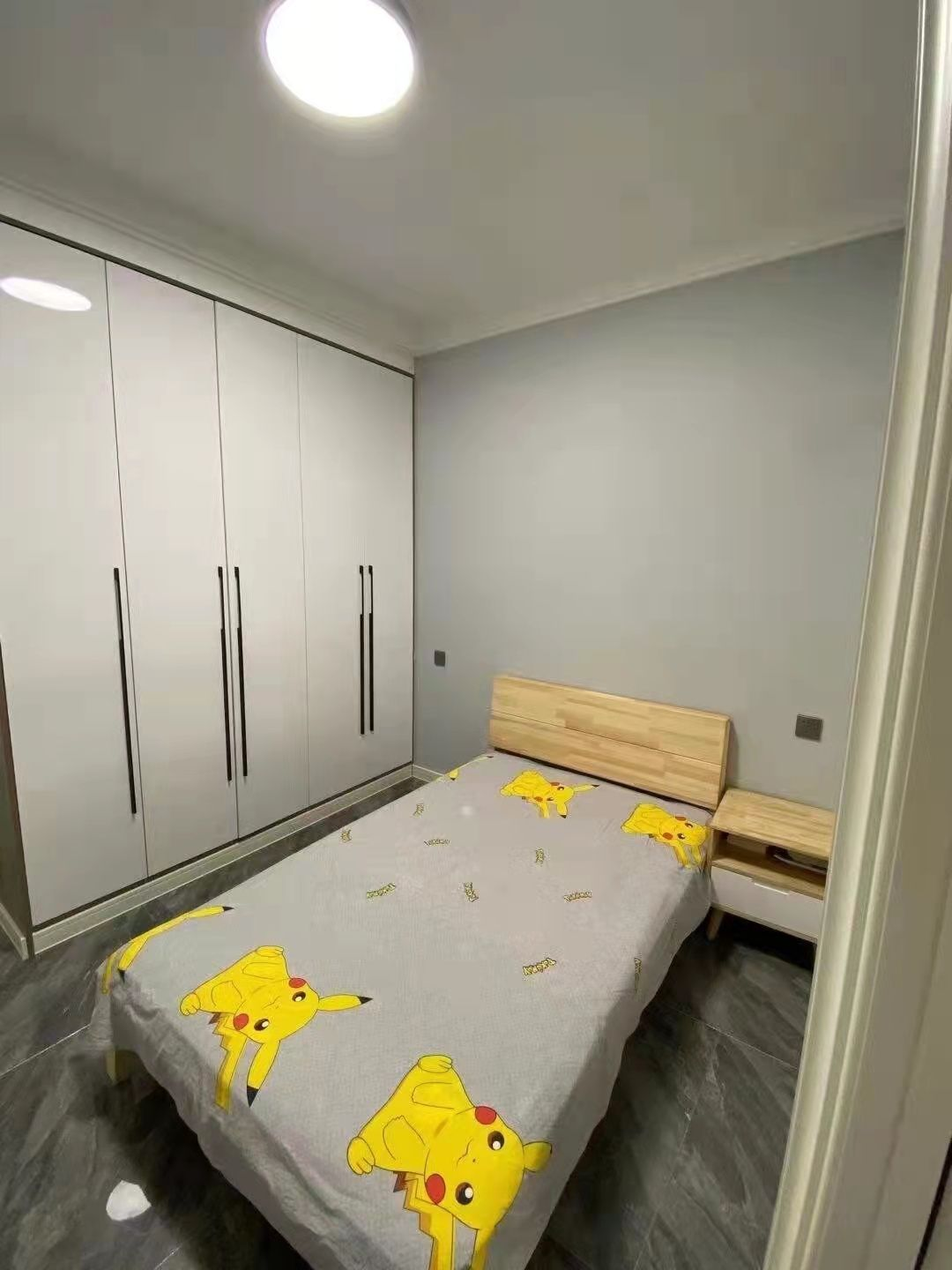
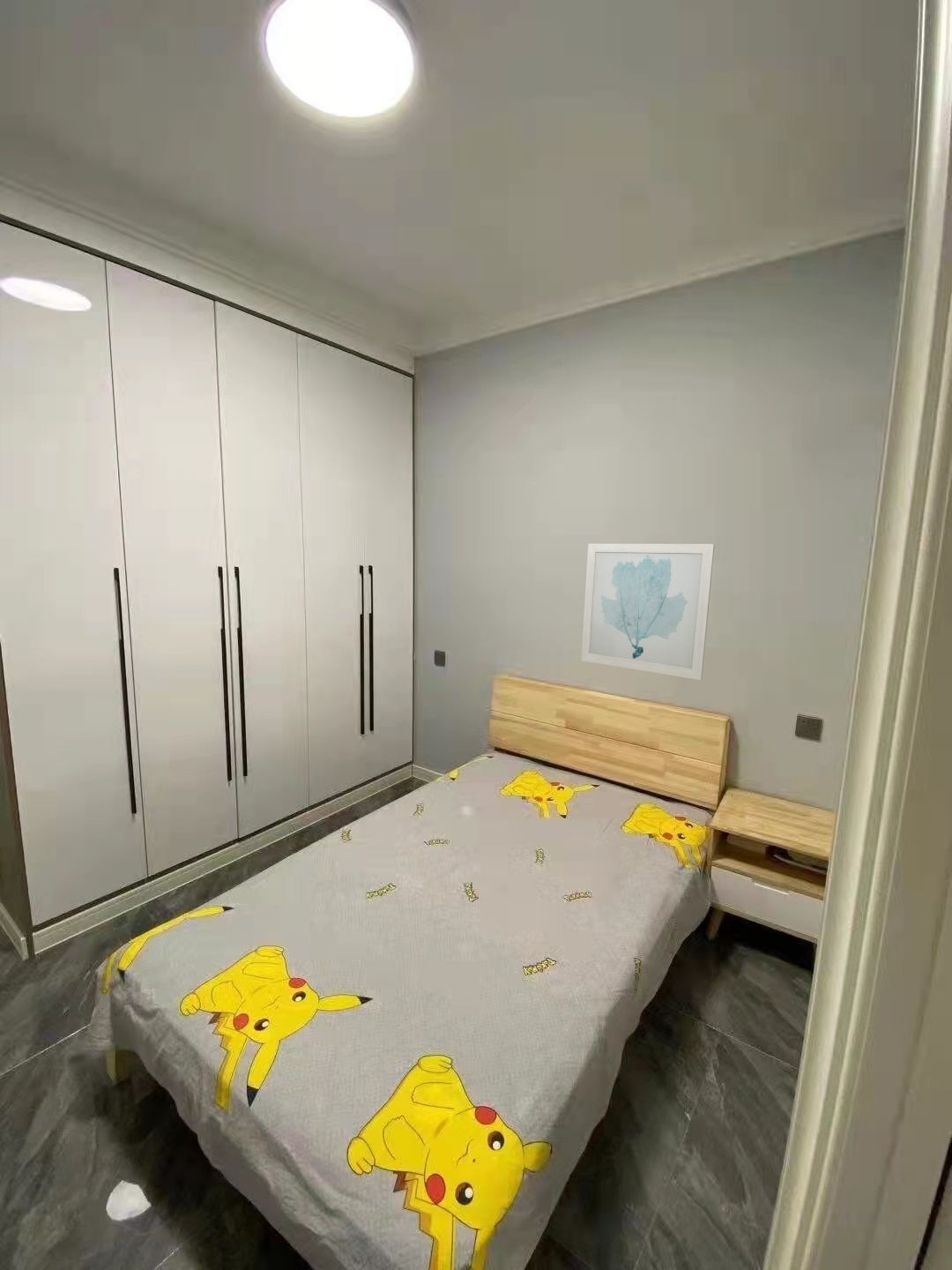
+ wall art [580,543,715,681]
